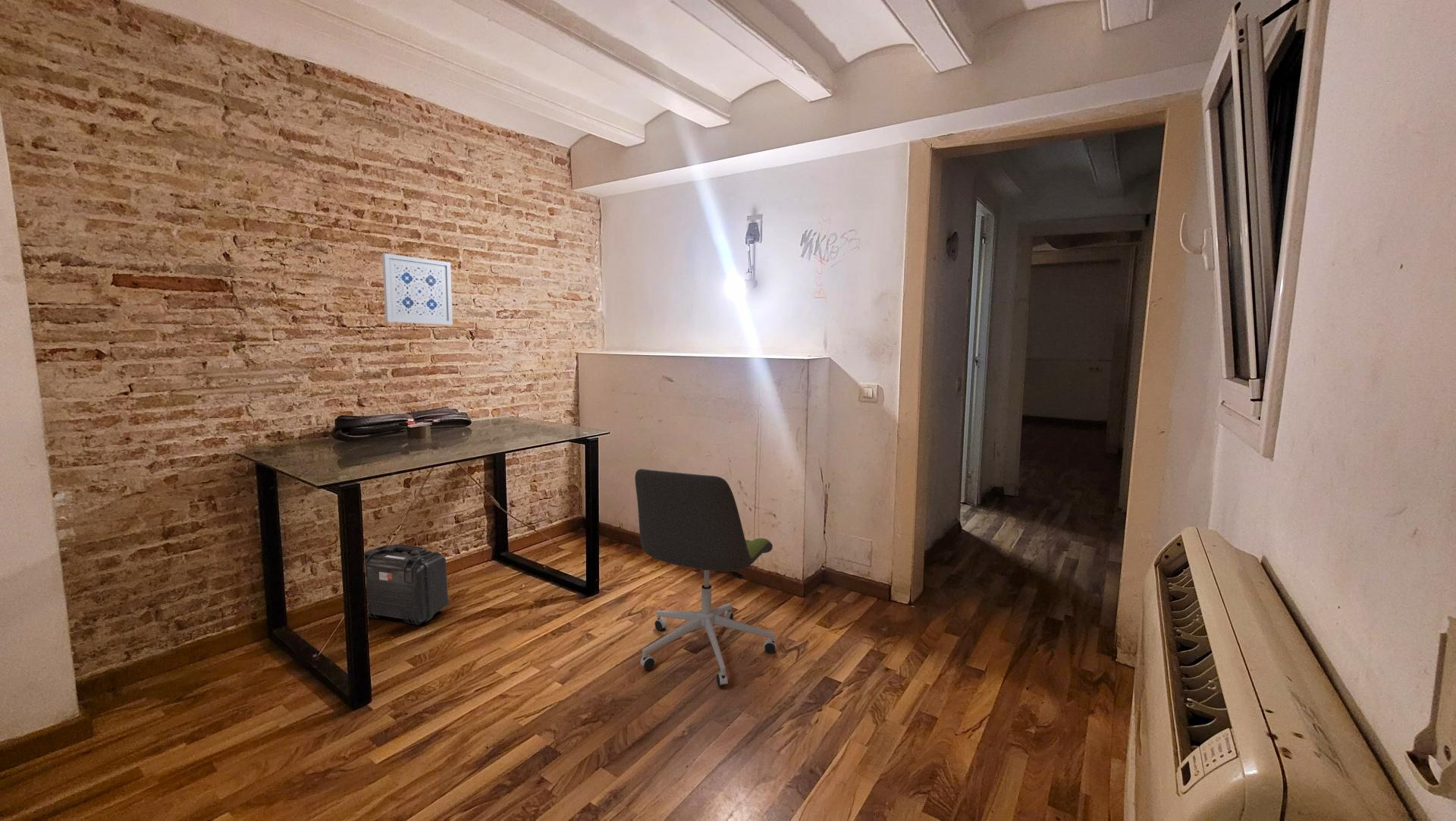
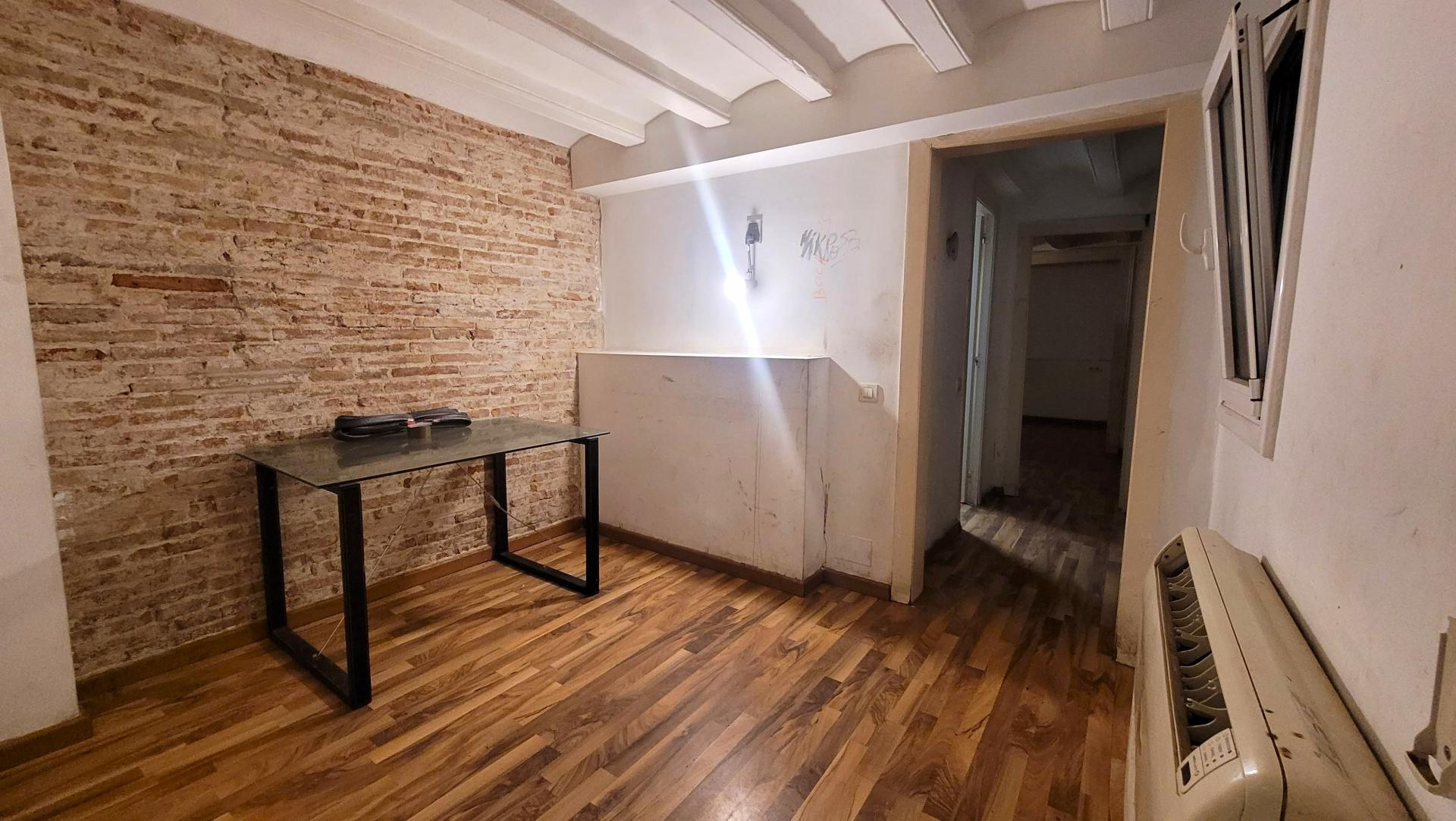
- office chair [634,468,777,687]
- wall art [381,253,453,326]
- backpack [365,543,449,625]
